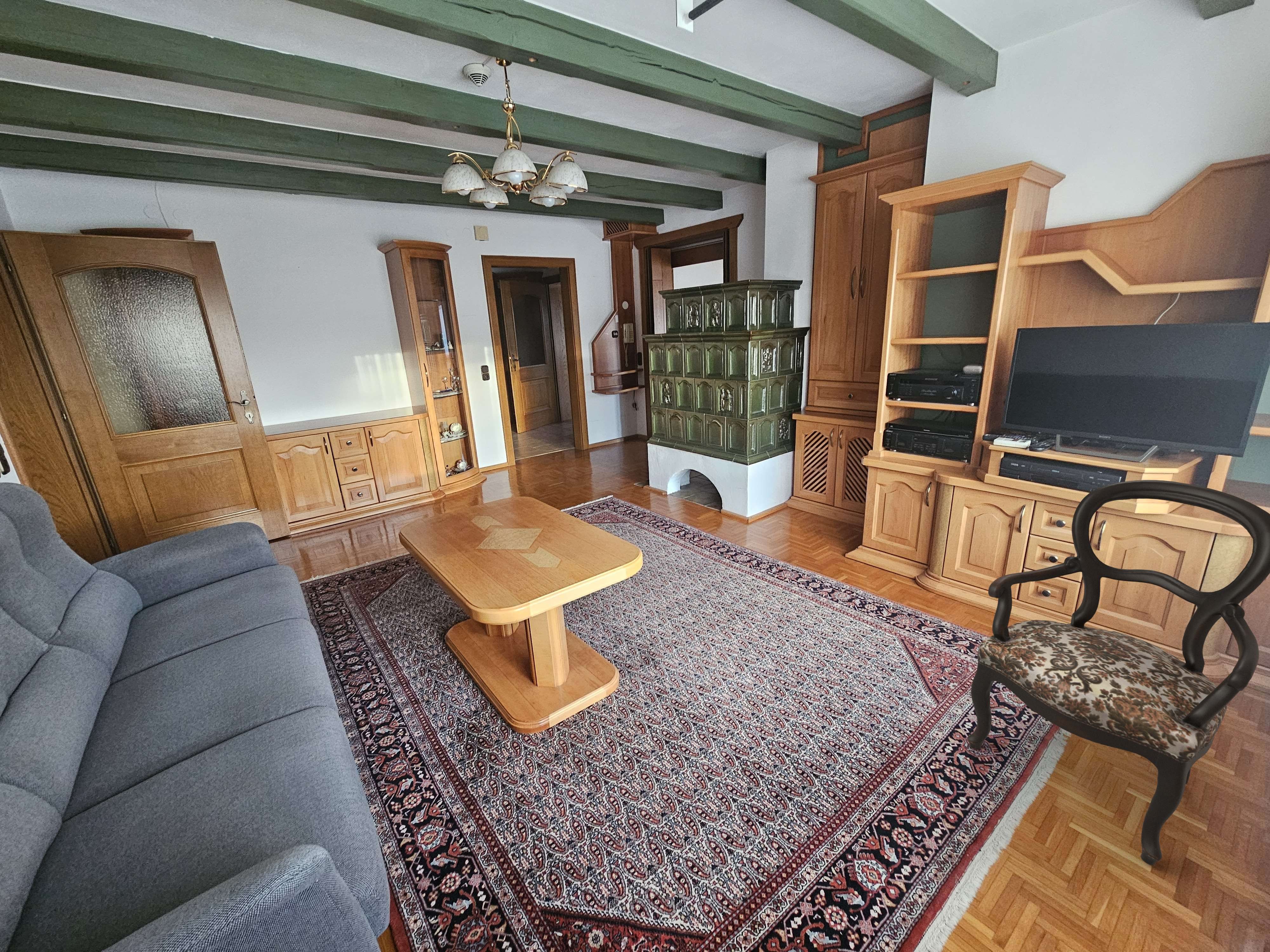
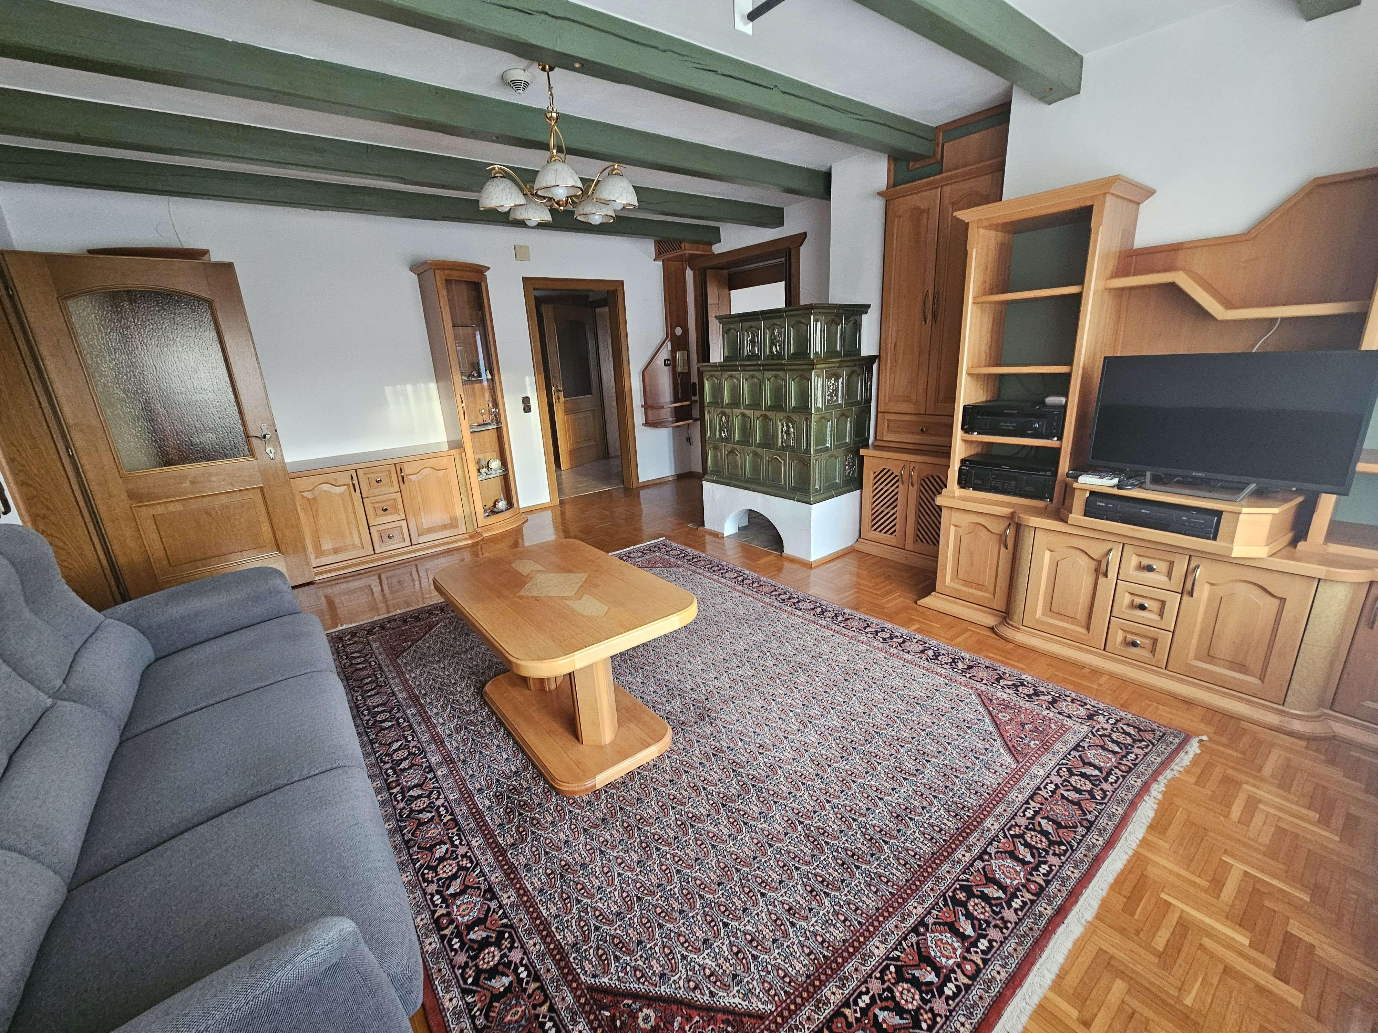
- armchair [967,479,1270,866]
